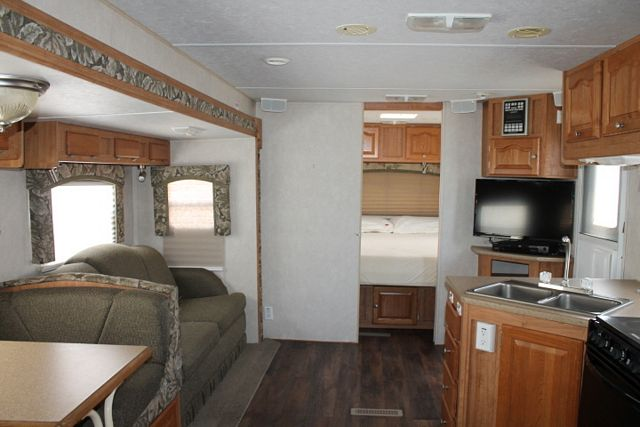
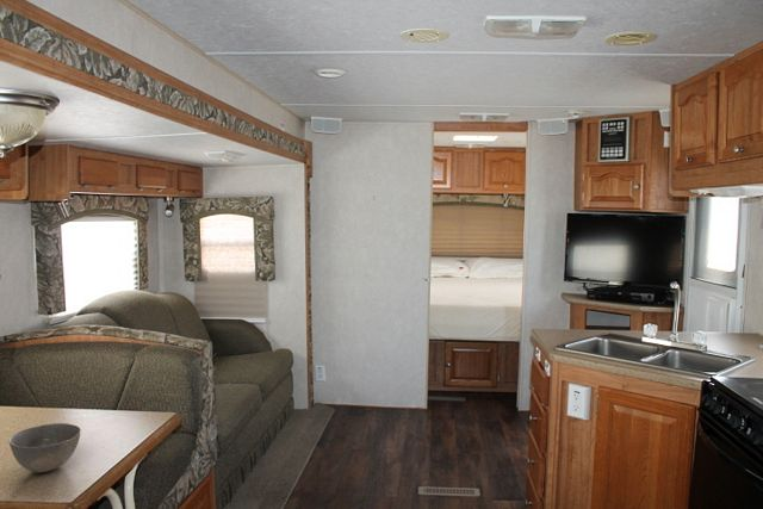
+ bowl [8,422,82,474]
